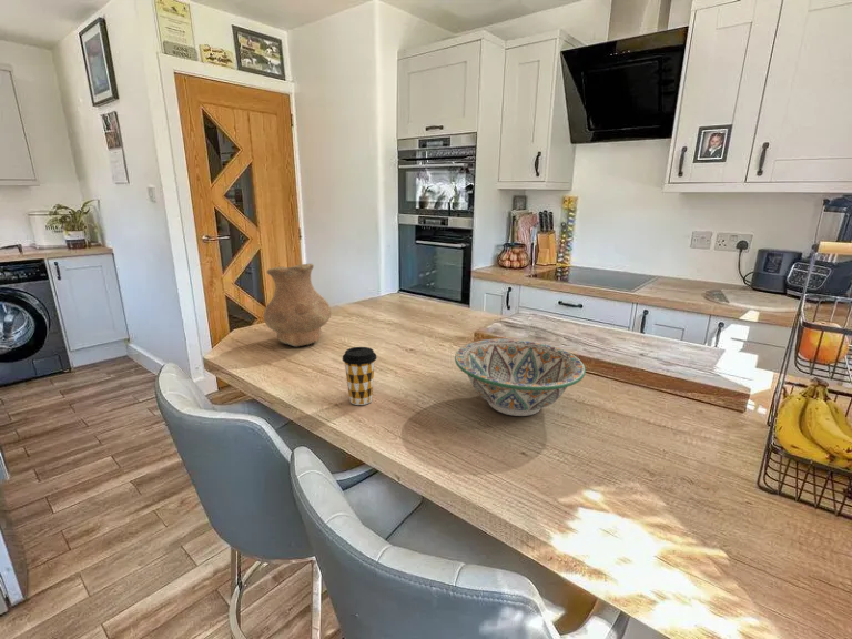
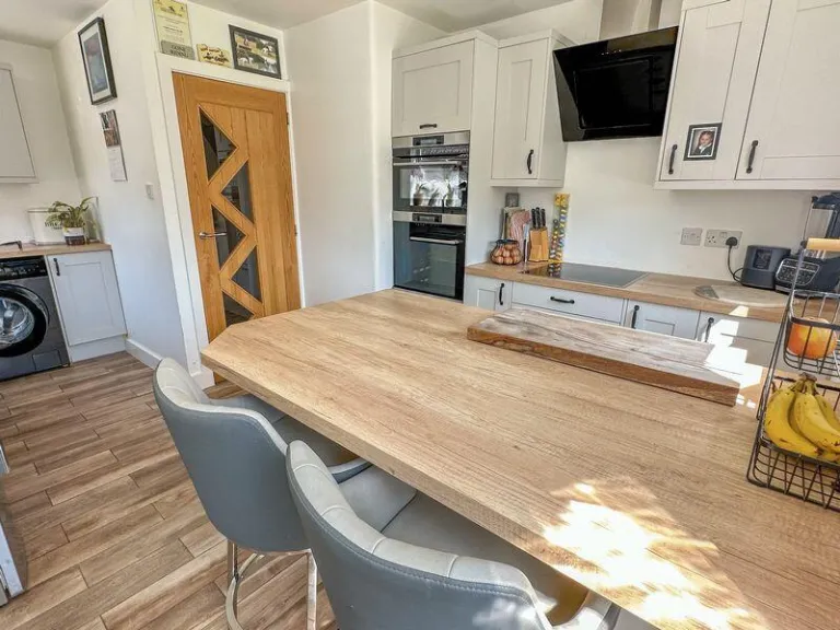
- vase [263,263,332,347]
- coffee cup [342,346,378,406]
- decorative bowl [454,337,587,417]
